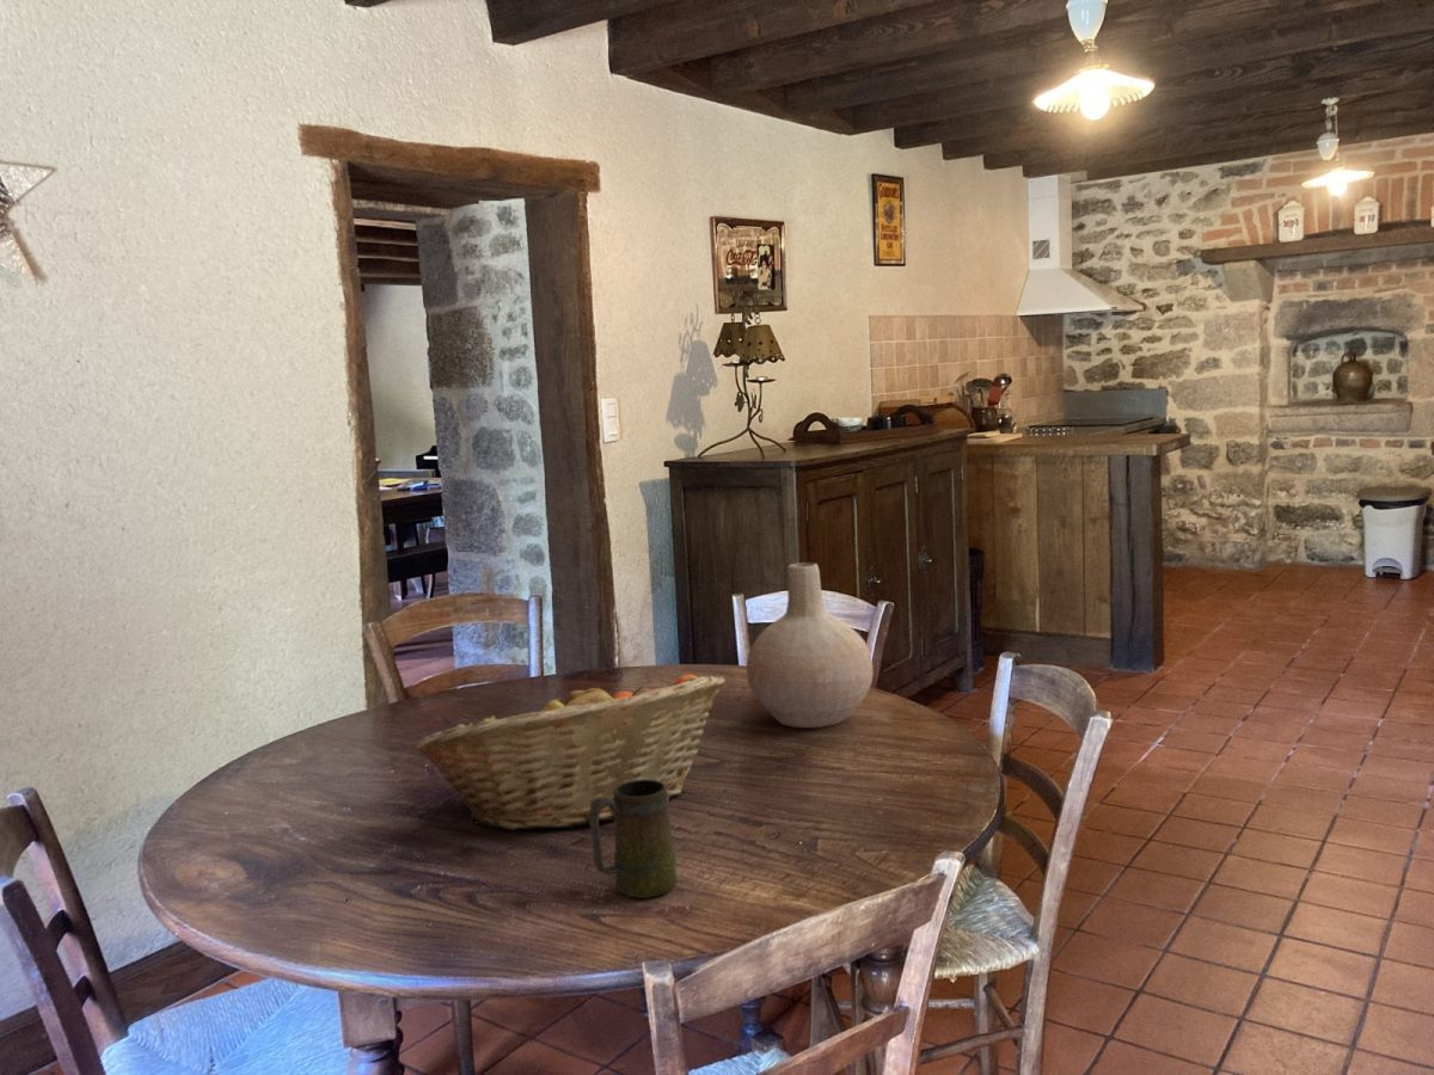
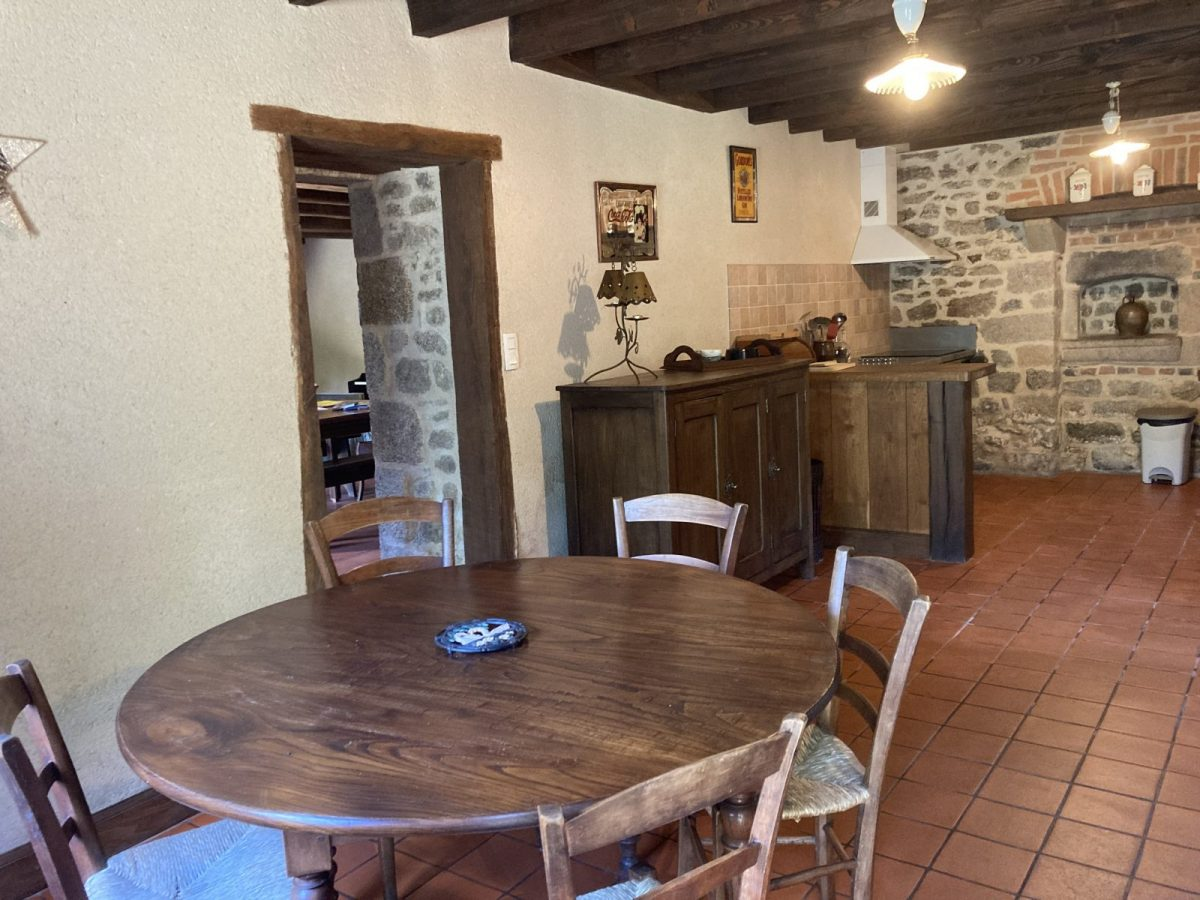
- vase [746,561,874,729]
- fruit basket [412,674,727,831]
- mug [589,780,678,899]
